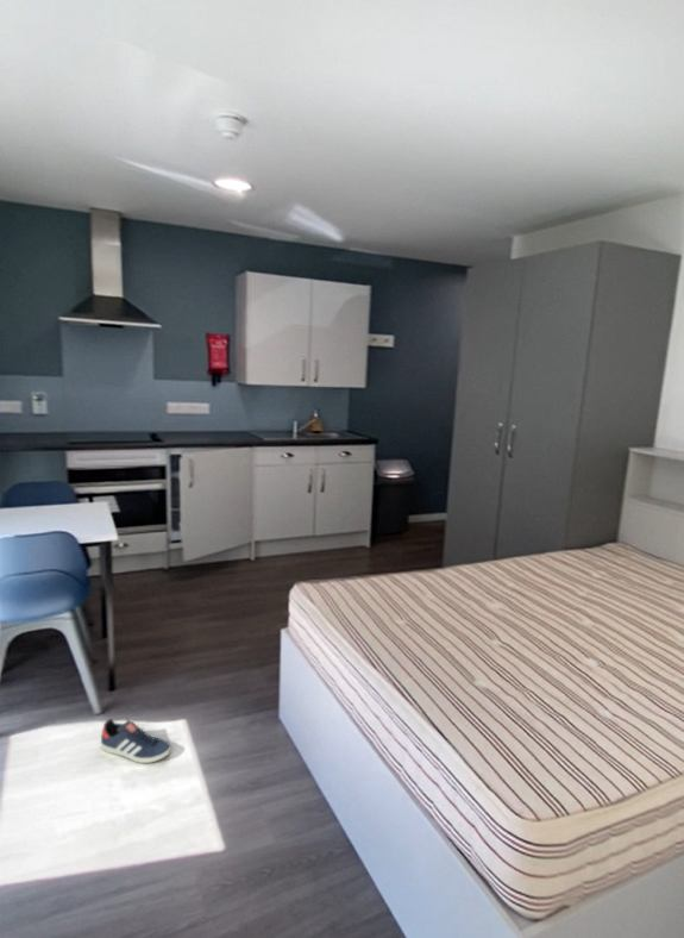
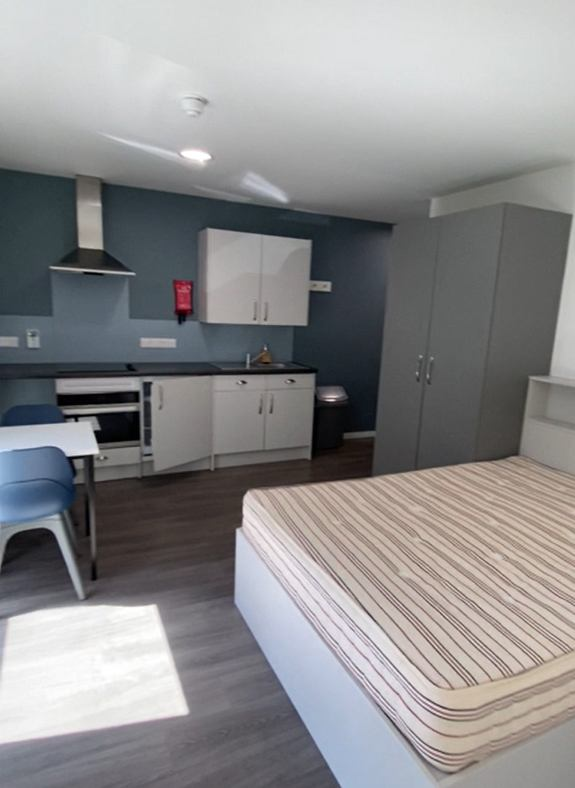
- sneaker [100,718,172,764]
